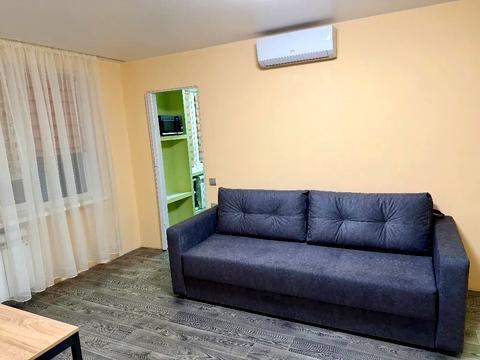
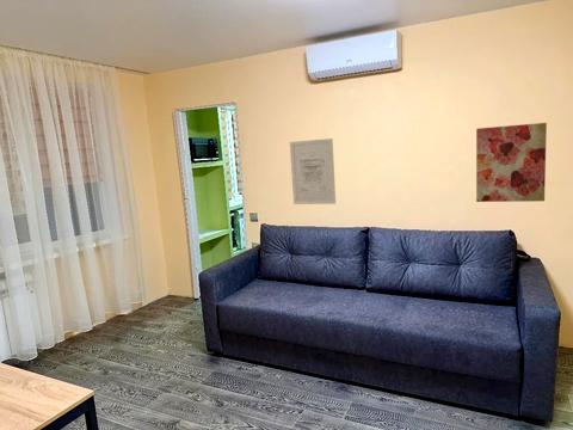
+ wall art [475,122,548,203]
+ wall art [289,137,337,205]
